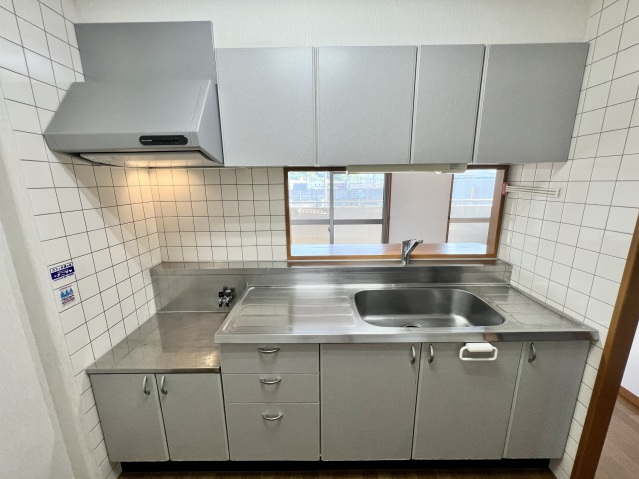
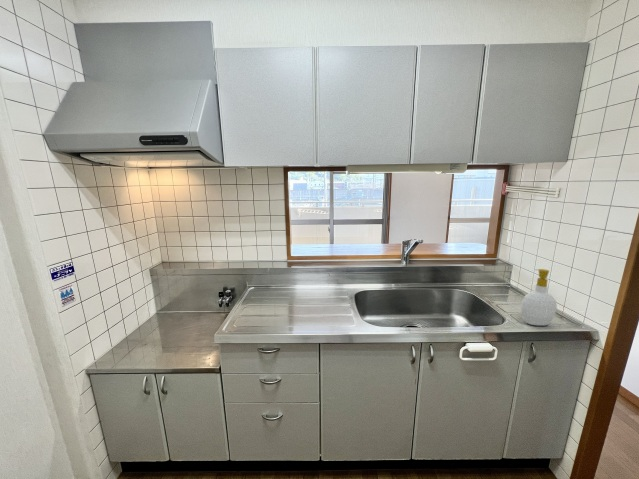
+ soap bottle [520,268,558,327]
